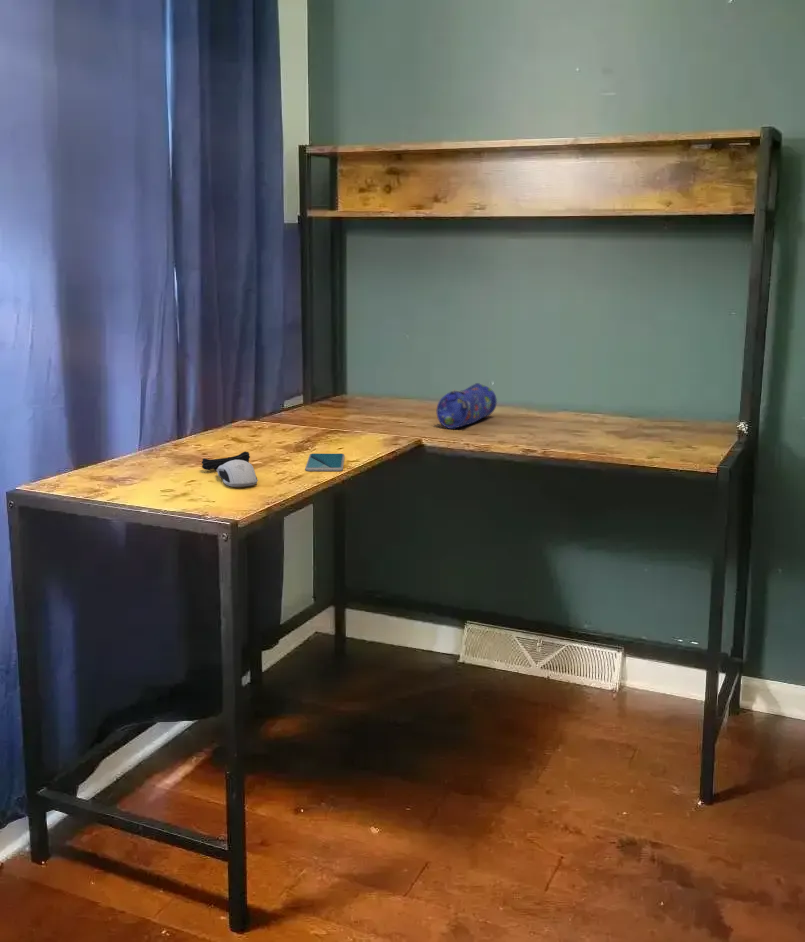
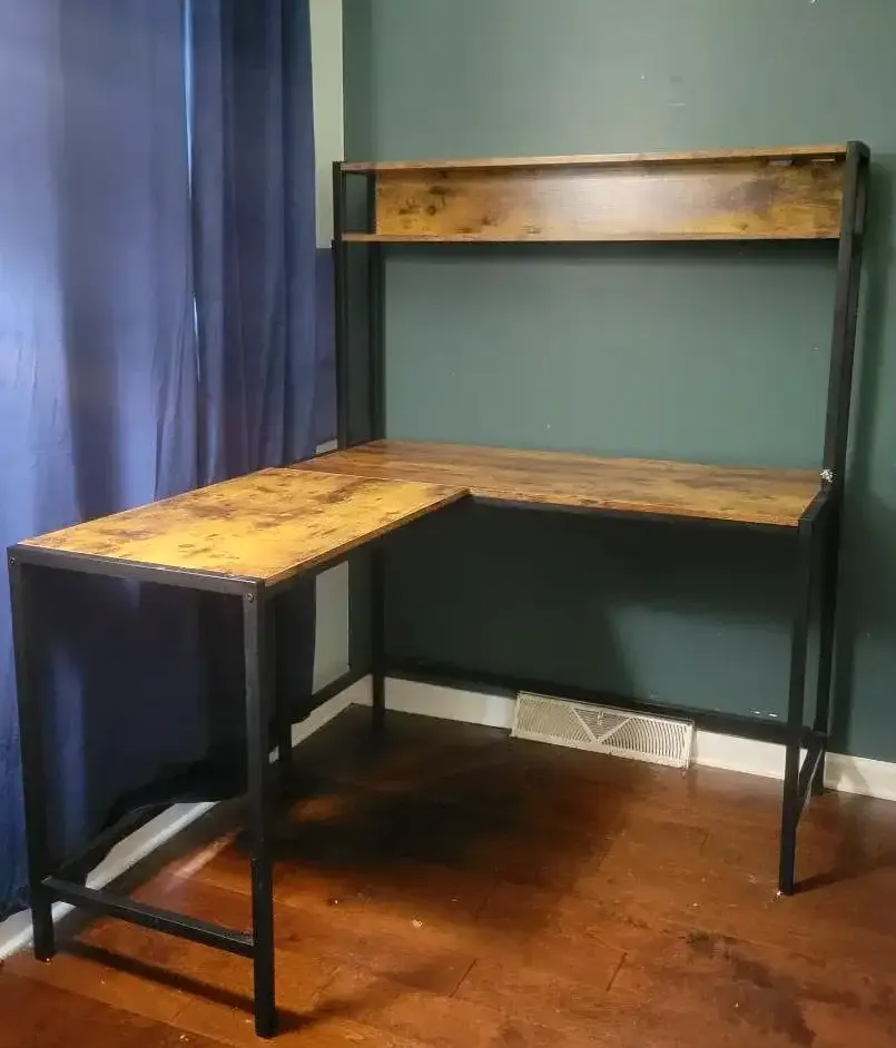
- smartphone [304,453,346,472]
- computer mouse [201,451,259,488]
- pencil case [436,382,498,430]
